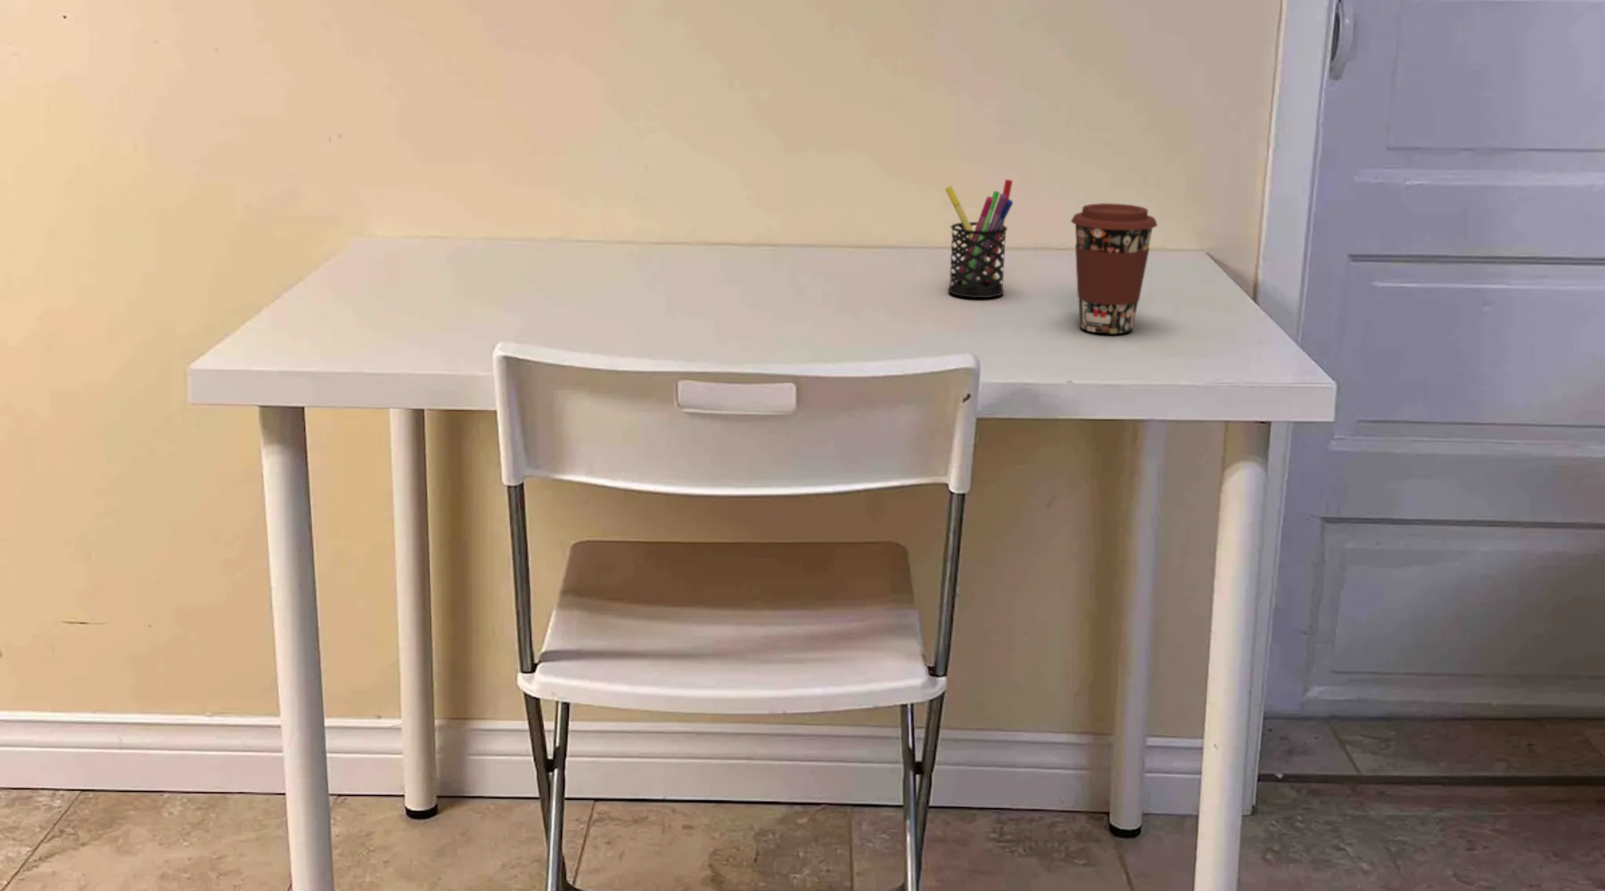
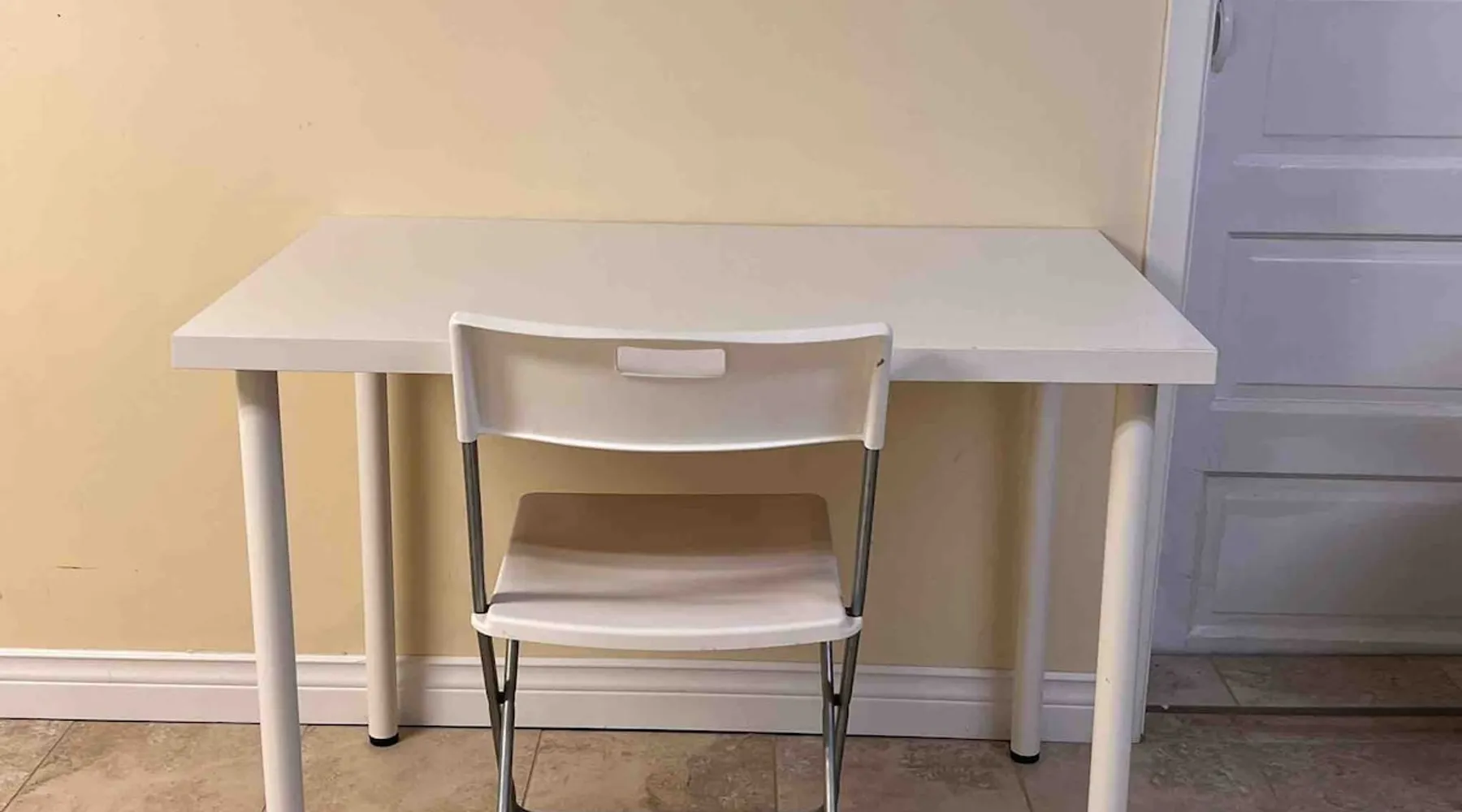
- coffee cup [1070,202,1158,334]
- pen holder [944,178,1013,298]
